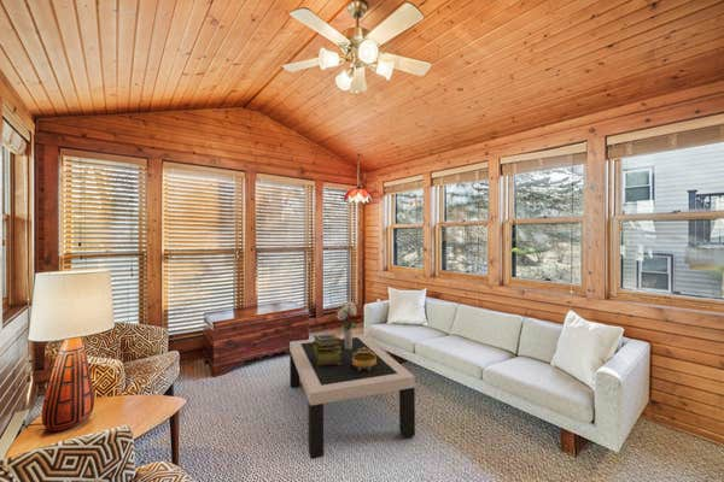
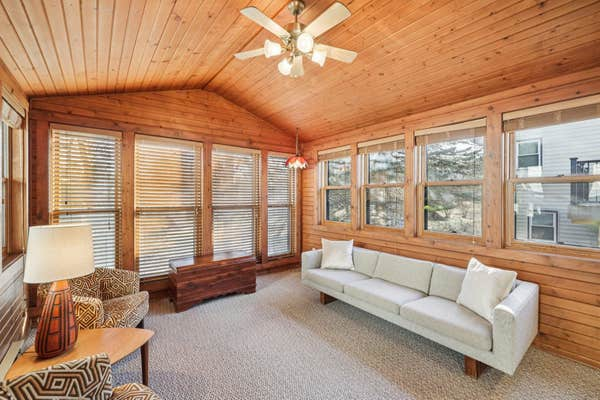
- decorative container [352,347,376,371]
- bouquet [337,301,358,349]
- coffee table [288,333,416,460]
- stack of books [313,334,341,365]
